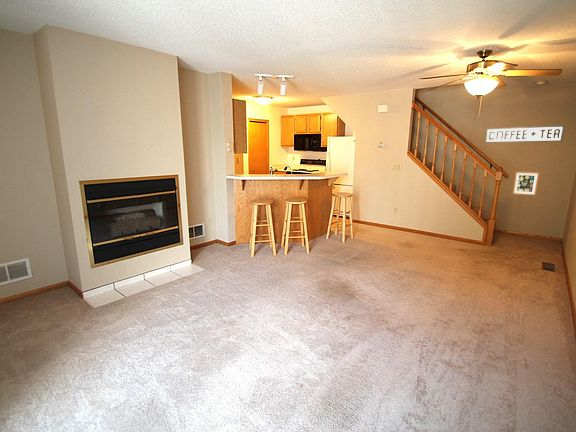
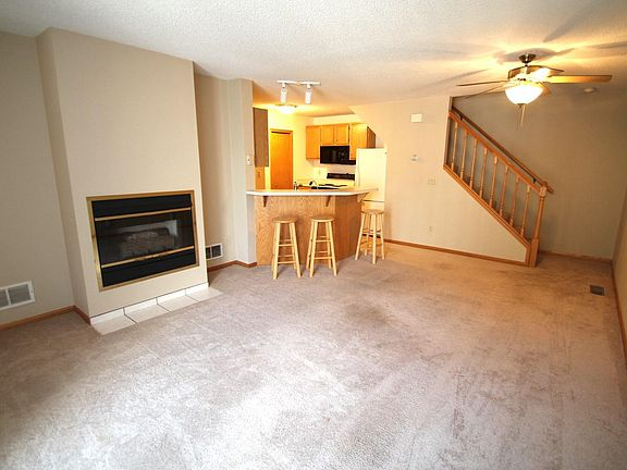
- sign [484,124,565,144]
- wall art [512,171,540,196]
